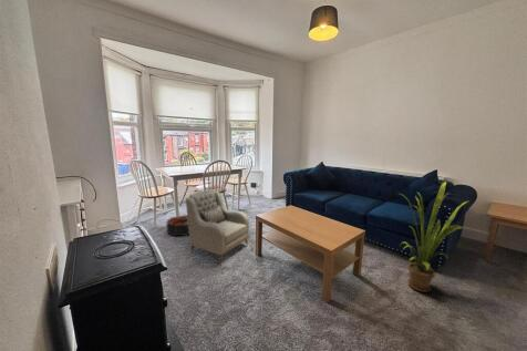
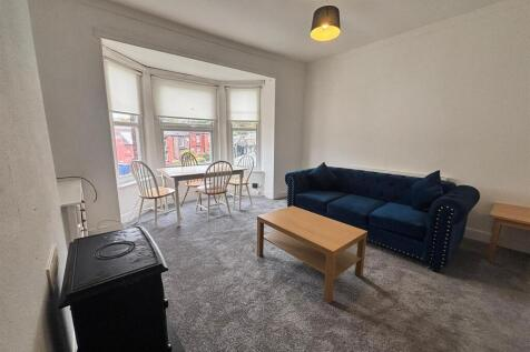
- house plant [396,180,472,293]
- basket [166,214,189,237]
- armchair [185,188,250,265]
